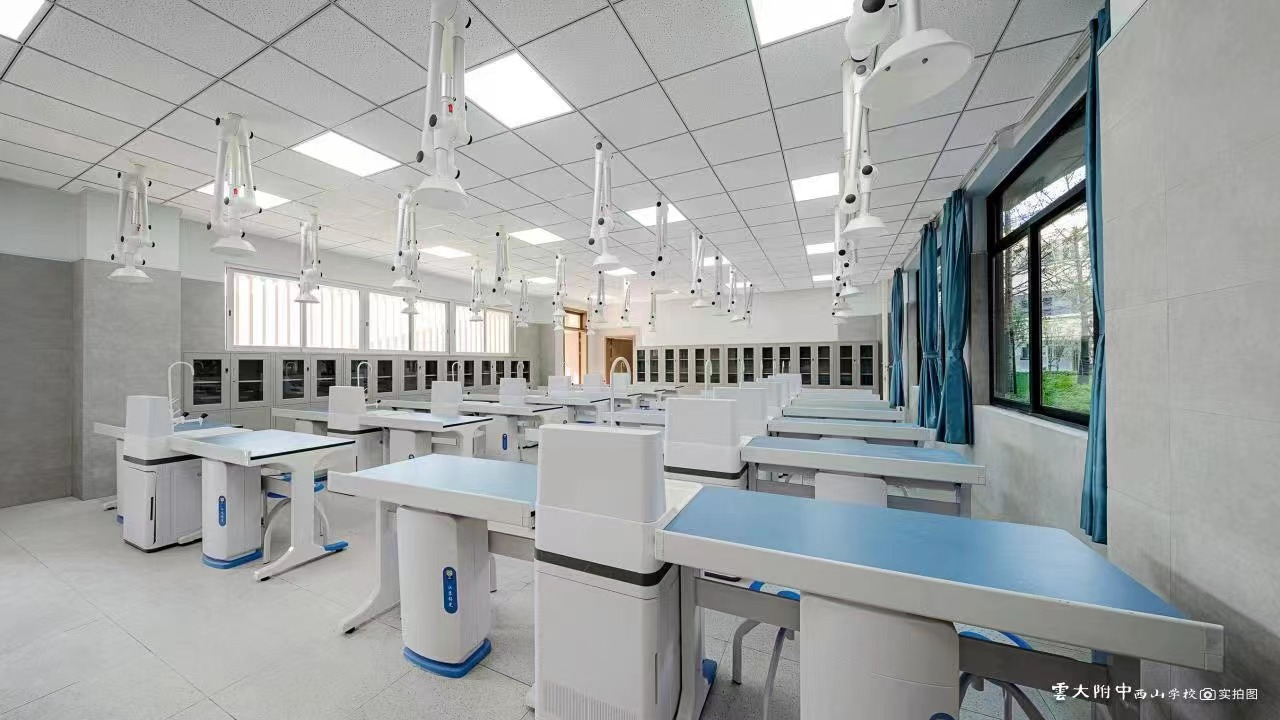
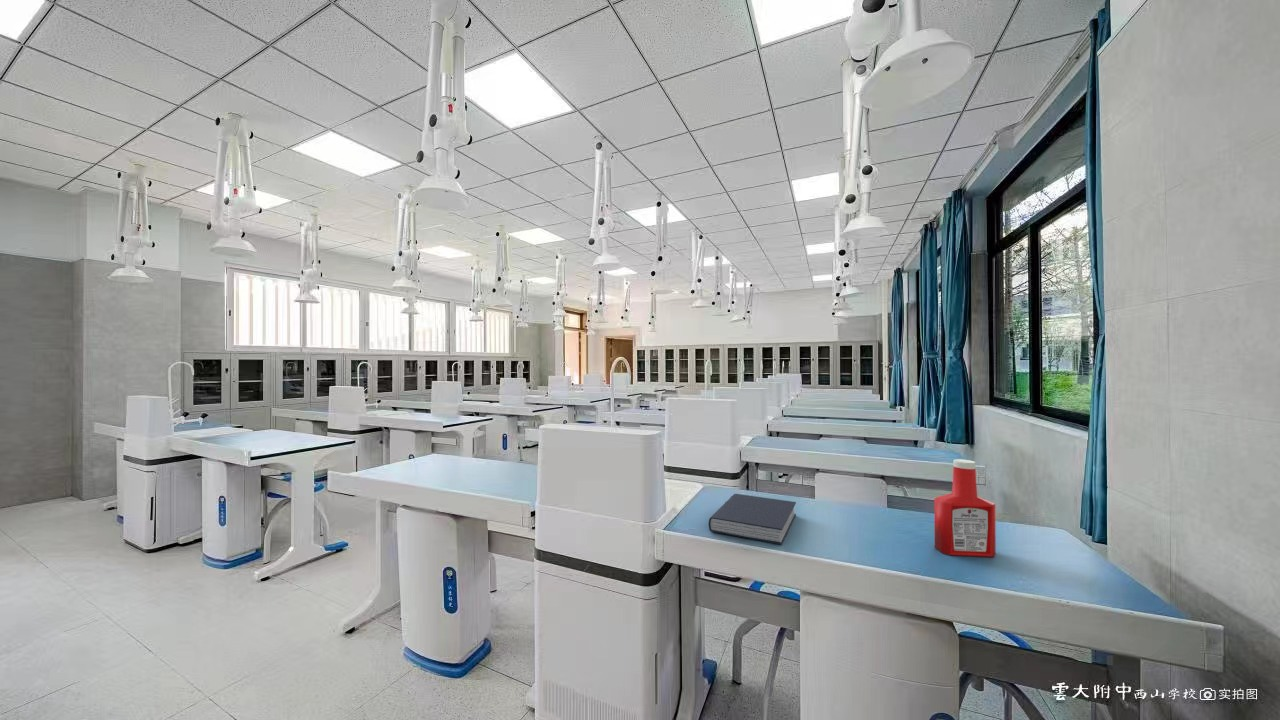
+ soap bottle [934,458,997,558]
+ book [708,493,797,546]
